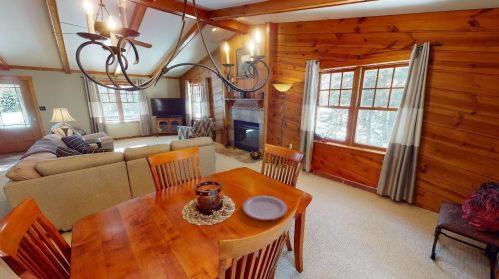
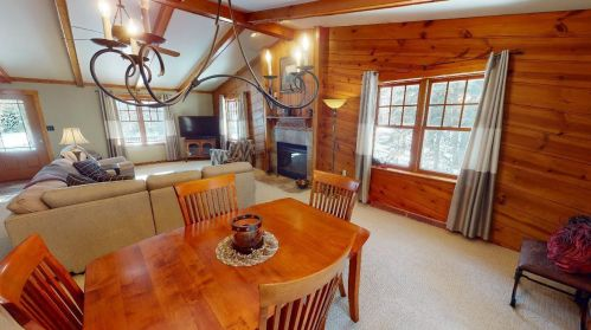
- plate [241,195,288,221]
